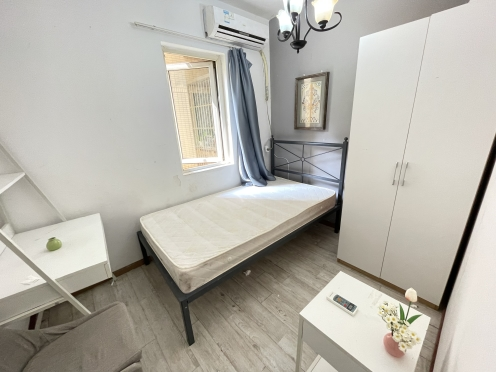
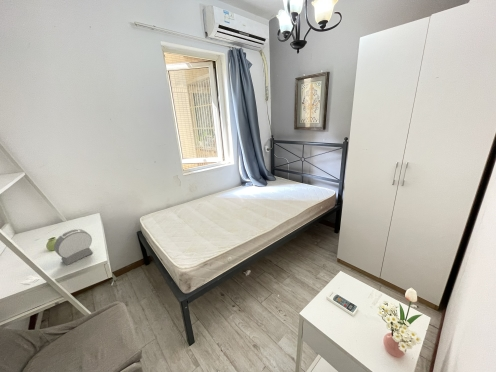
+ alarm clock [53,228,94,266]
